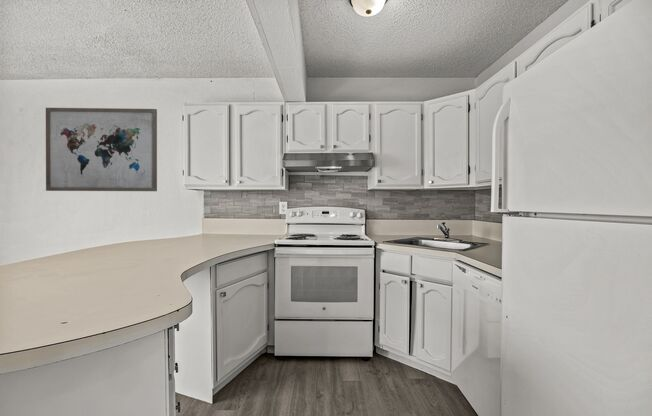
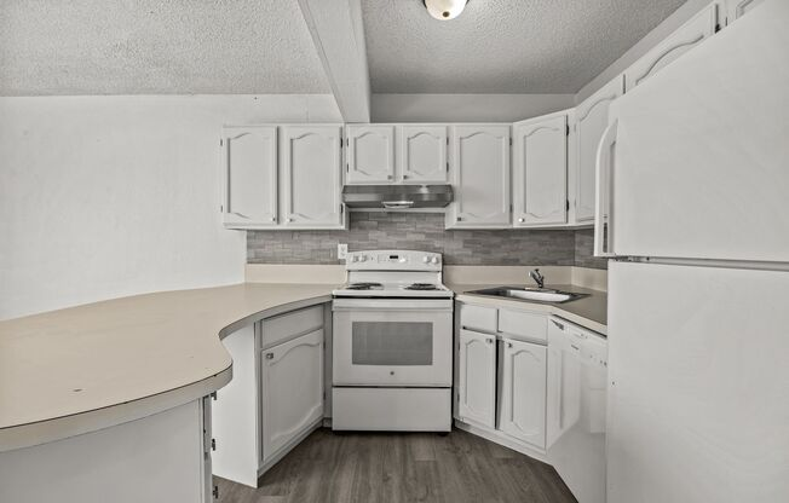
- wall art [45,107,158,192]
